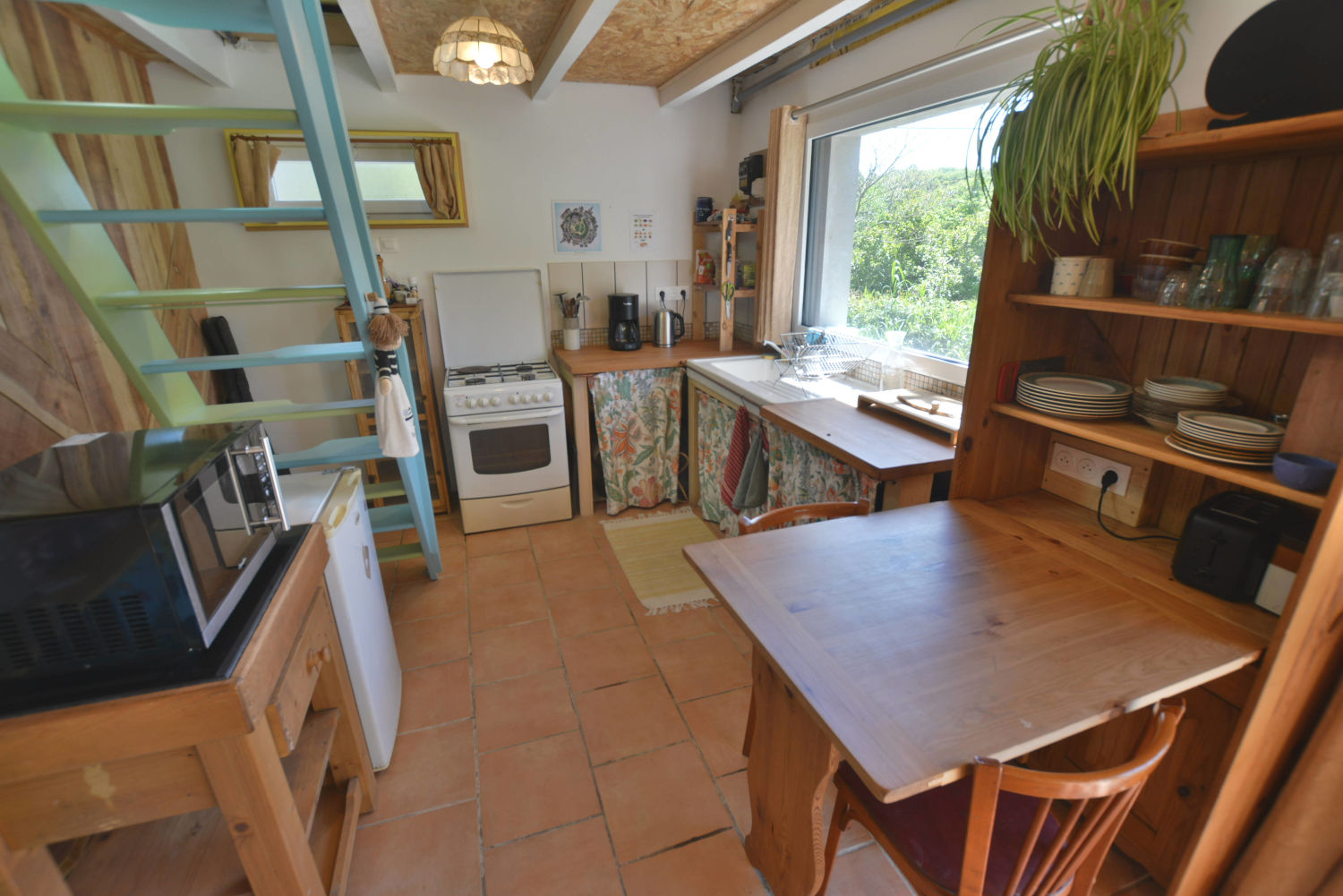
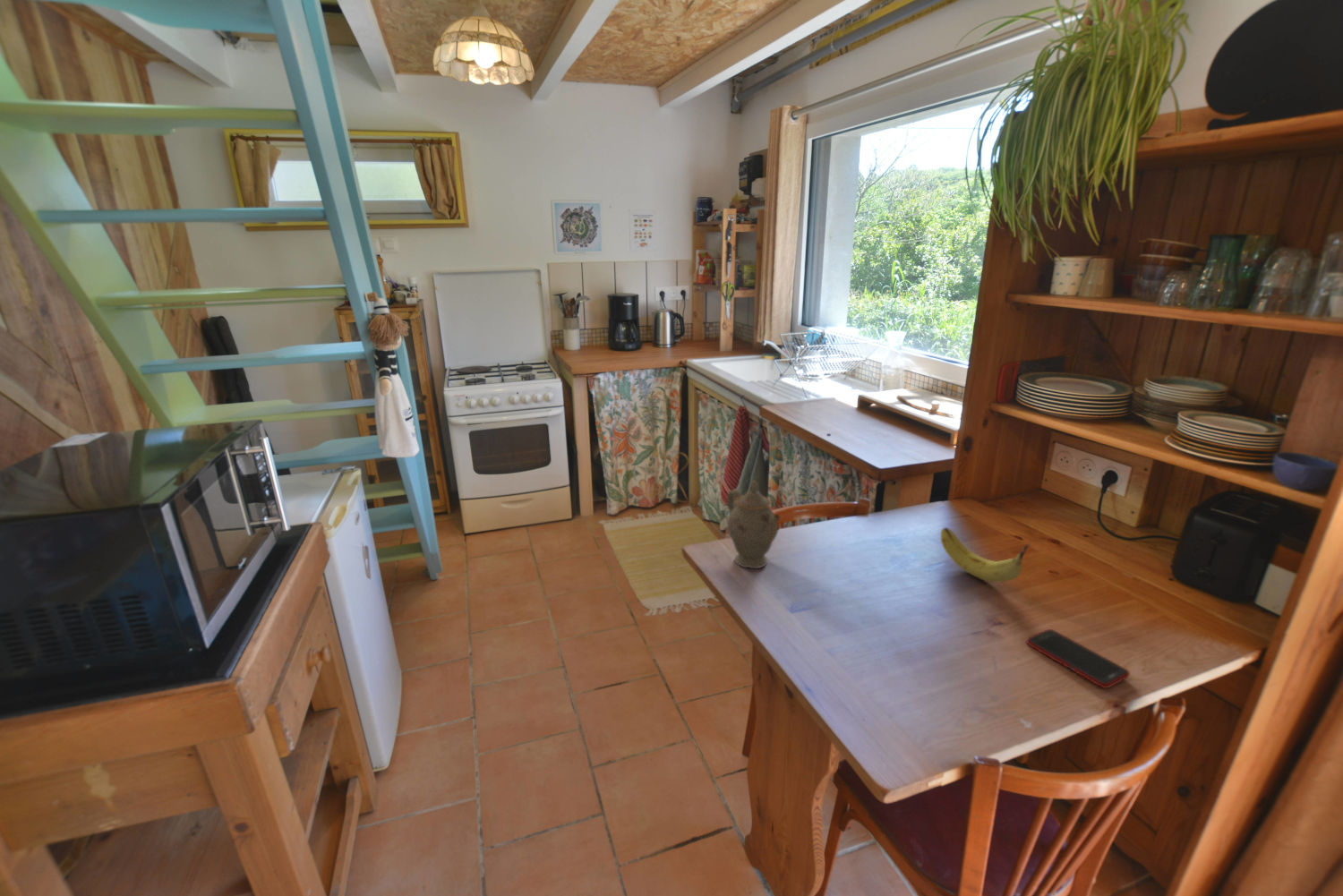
+ chinaware [726,481,783,569]
+ cell phone [1025,628,1131,689]
+ fruit [940,526,1031,584]
